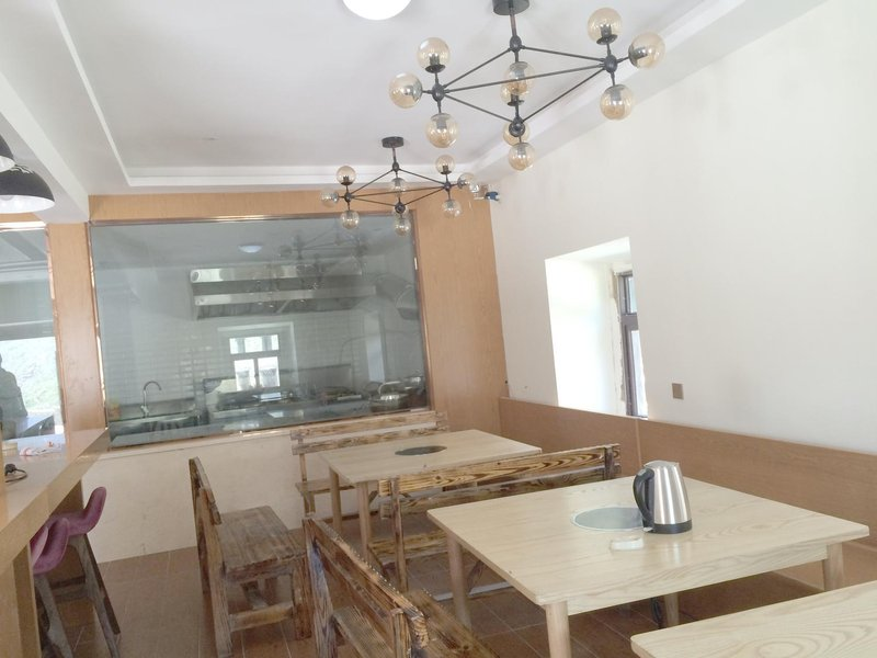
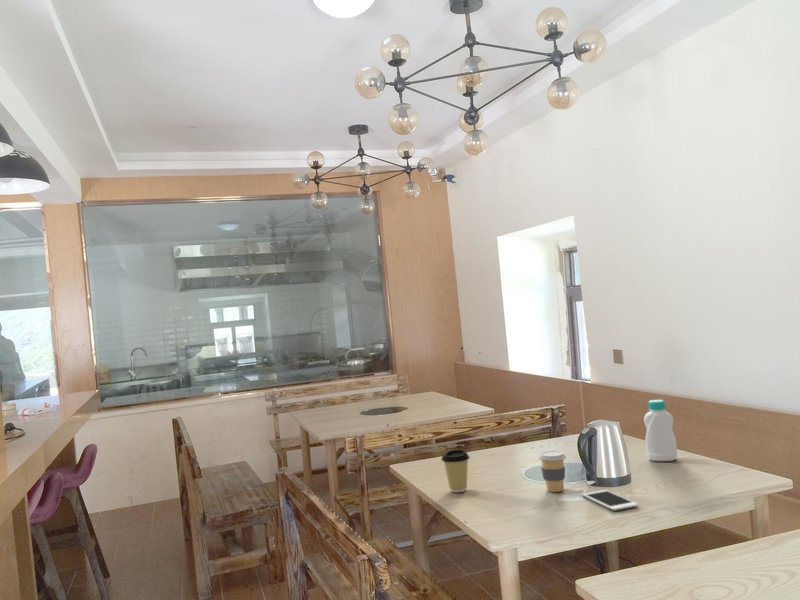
+ coffee cup [440,449,471,493]
+ cell phone [582,489,639,512]
+ bottle [643,399,678,462]
+ coffee cup [537,450,567,493]
